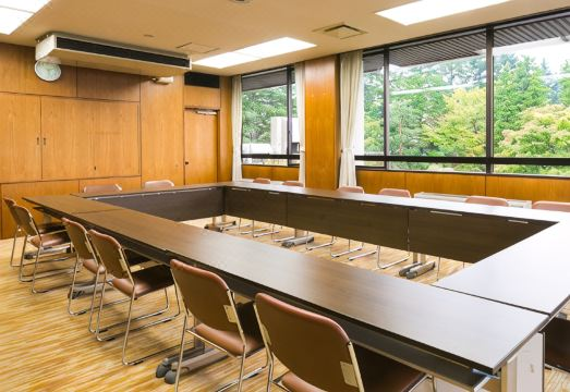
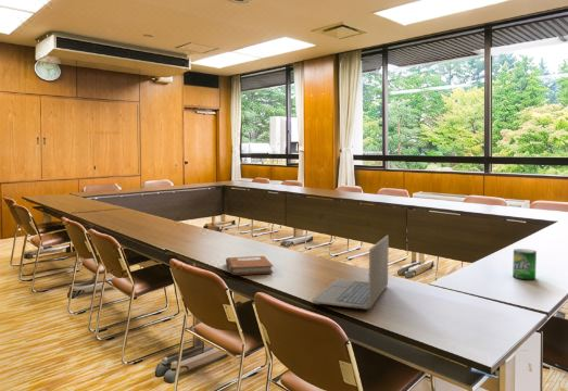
+ notebook [225,255,274,276]
+ beverage can [512,248,538,280]
+ laptop [311,235,390,311]
